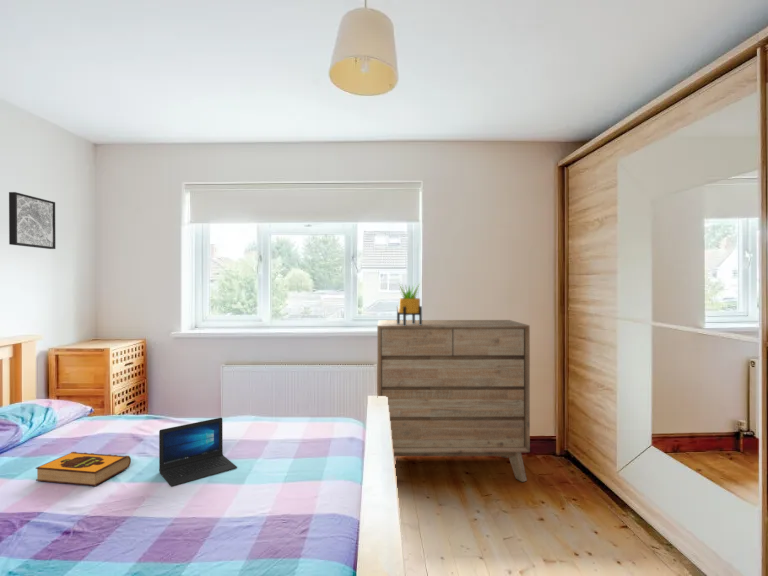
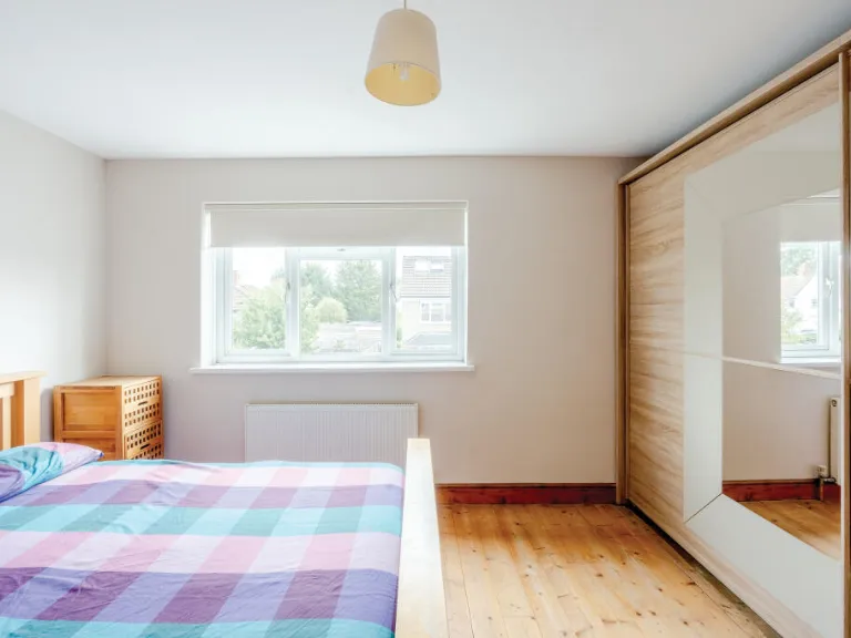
- wall art [8,191,56,250]
- potted plant [396,281,423,326]
- dresser [376,319,531,483]
- hardback book [35,451,132,487]
- laptop [158,417,238,488]
